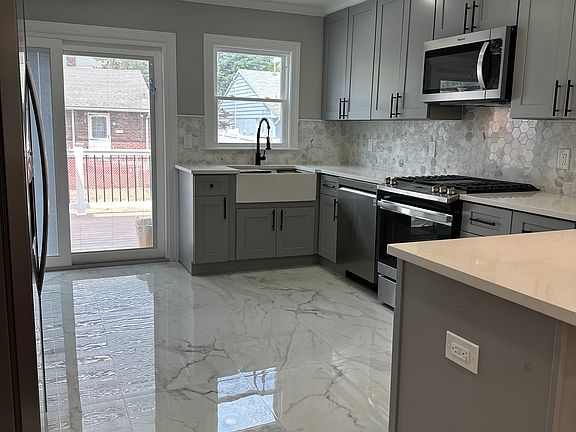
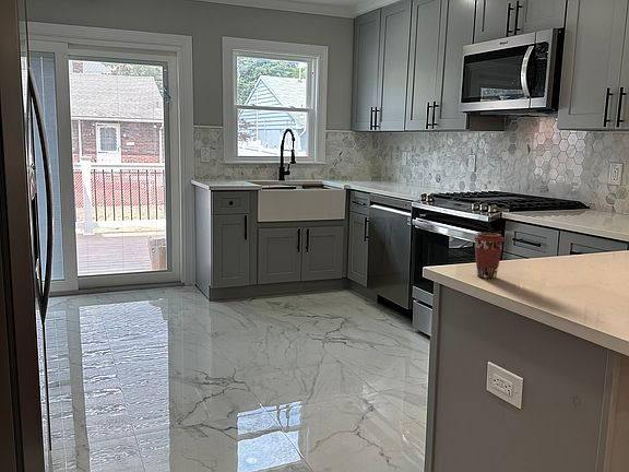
+ coffee cup [473,232,506,280]
